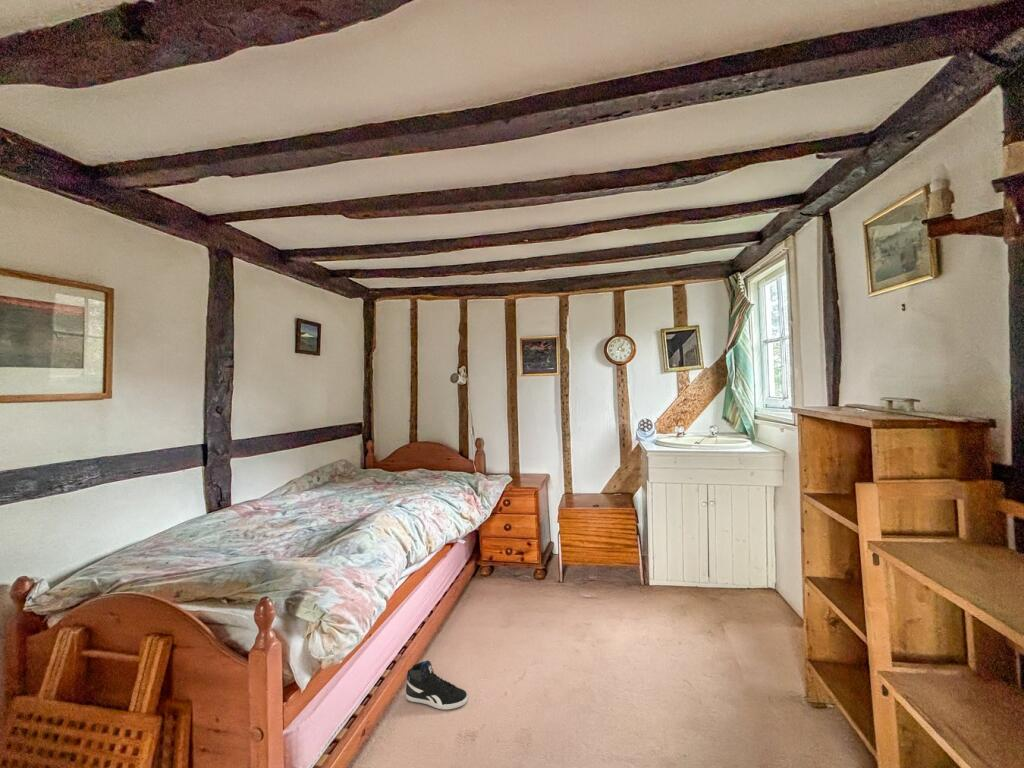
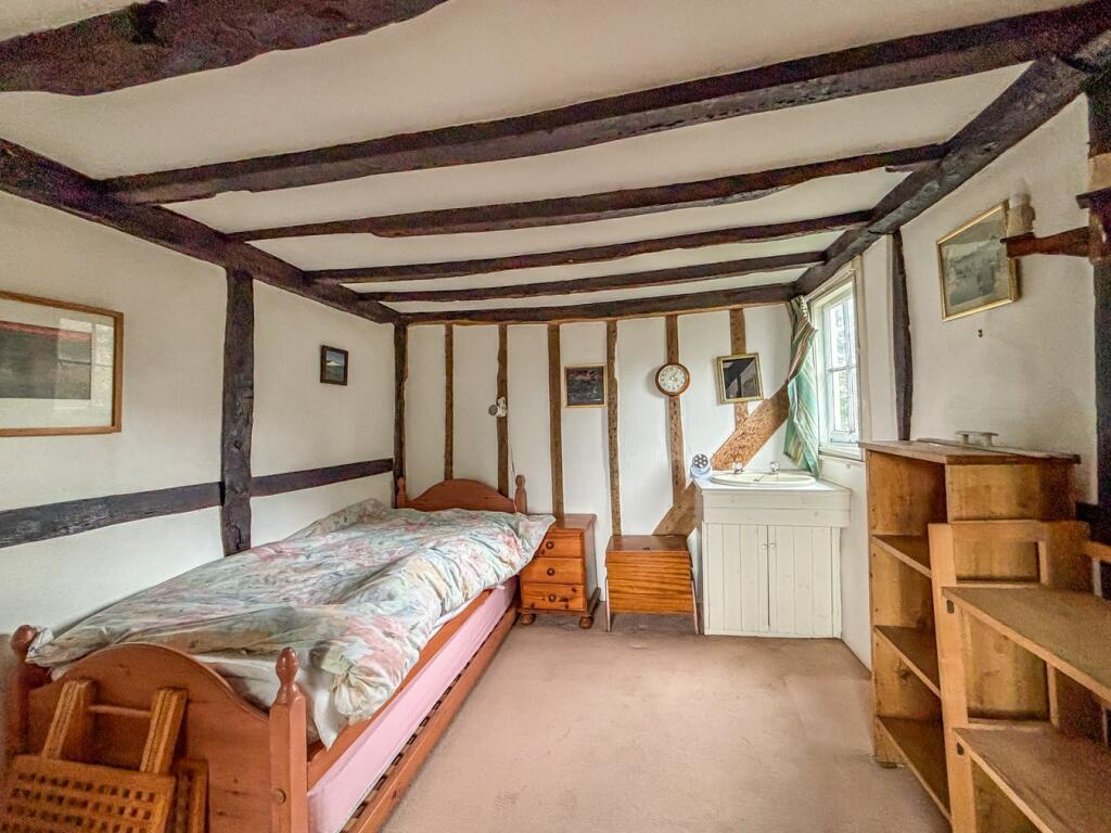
- sneaker [405,660,468,711]
